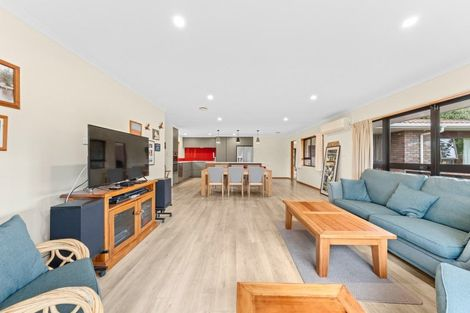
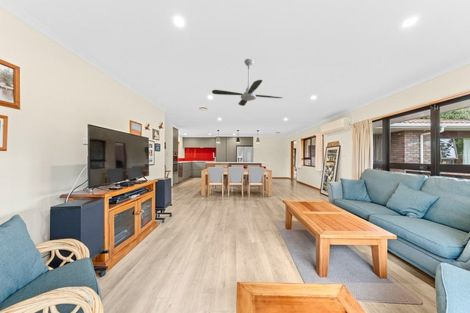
+ ceiling fan [211,58,283,107]
